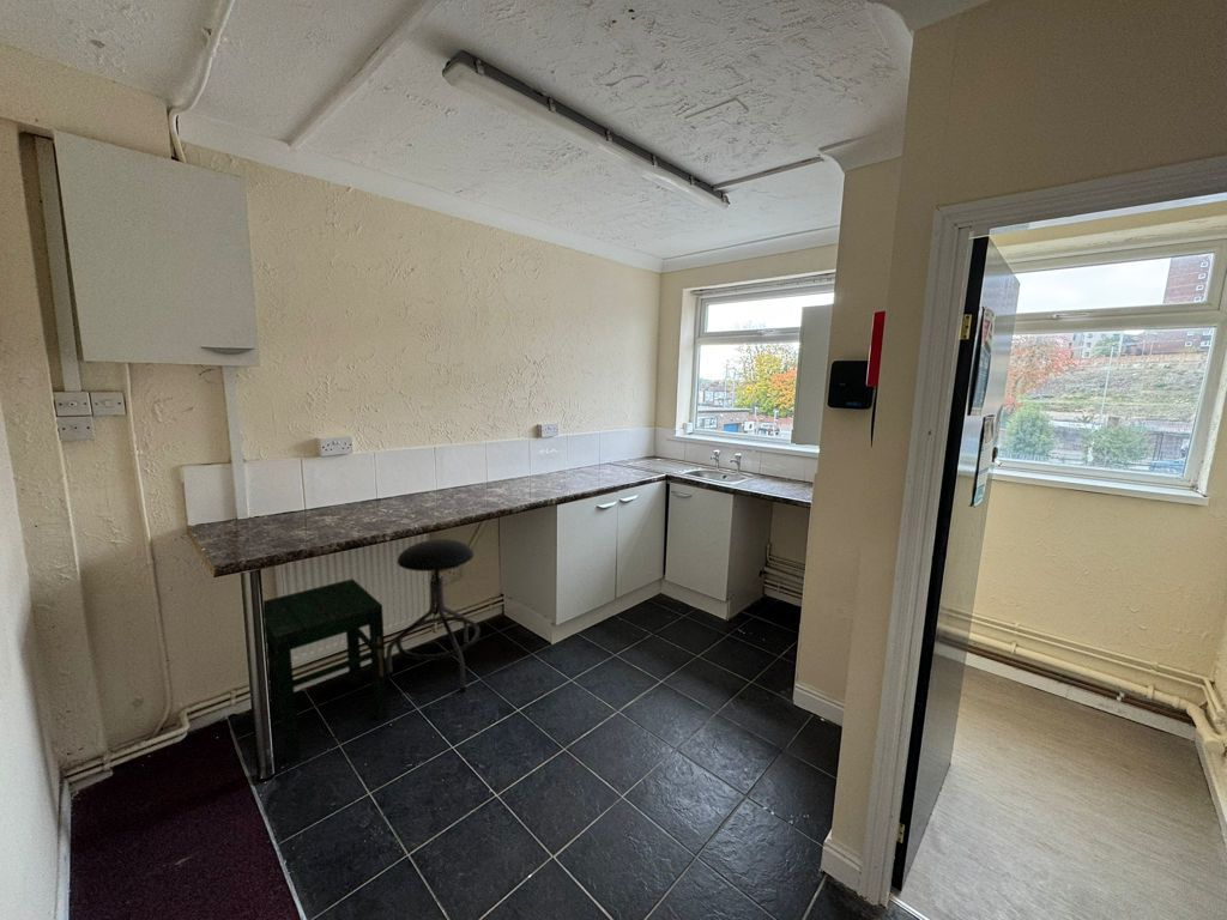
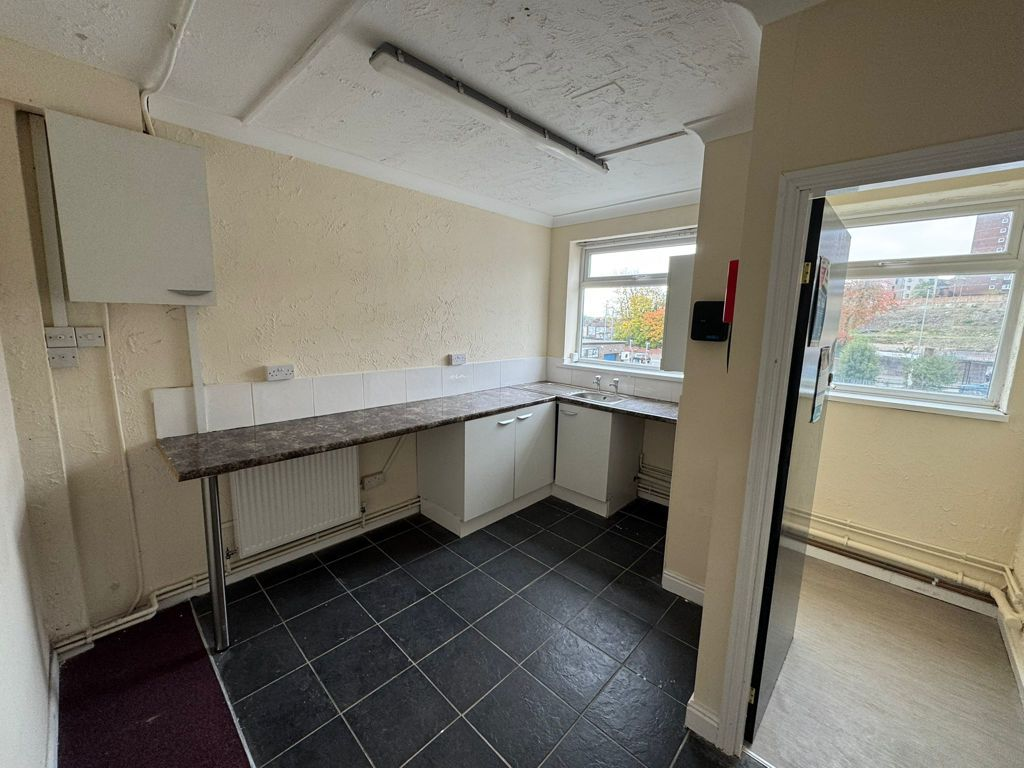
- stool [385,538,480,694]
- stool [262,577,389,763]
